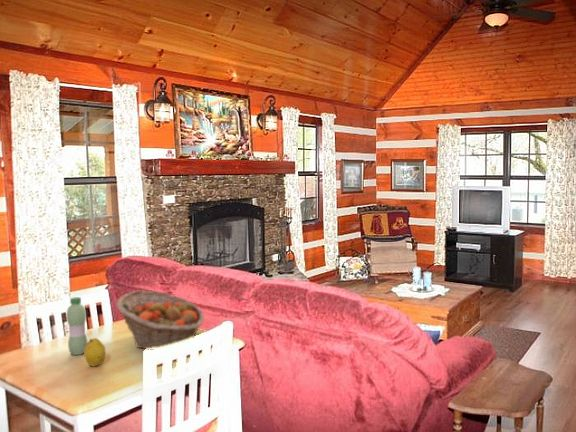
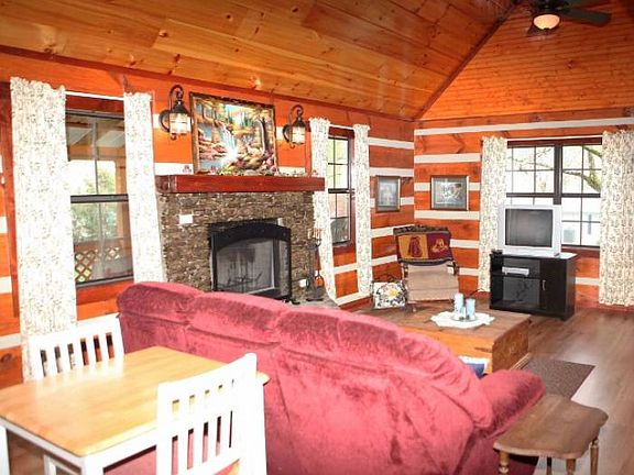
- fruit [83,337,106,368]
- fruit basket [115,289,205,350]
- water bottle [66,296,88,356]
